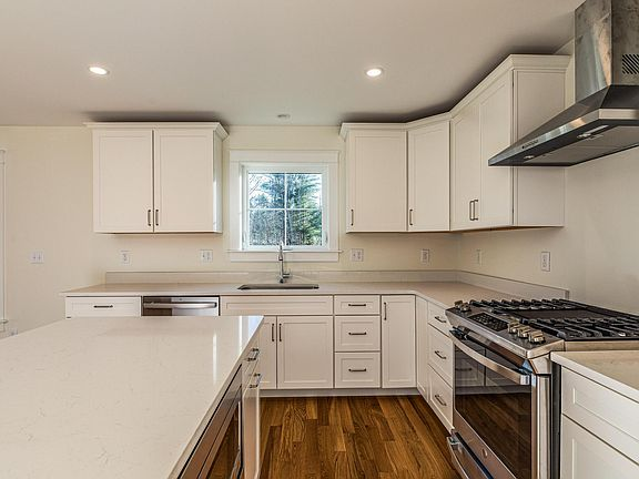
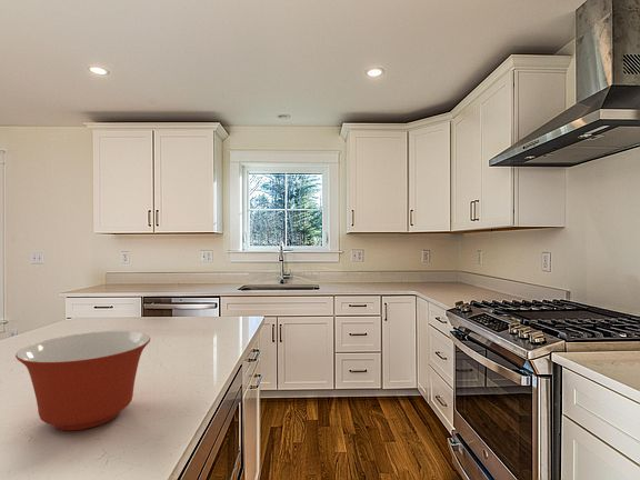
+ mixing bowl [14,330,151,431]
